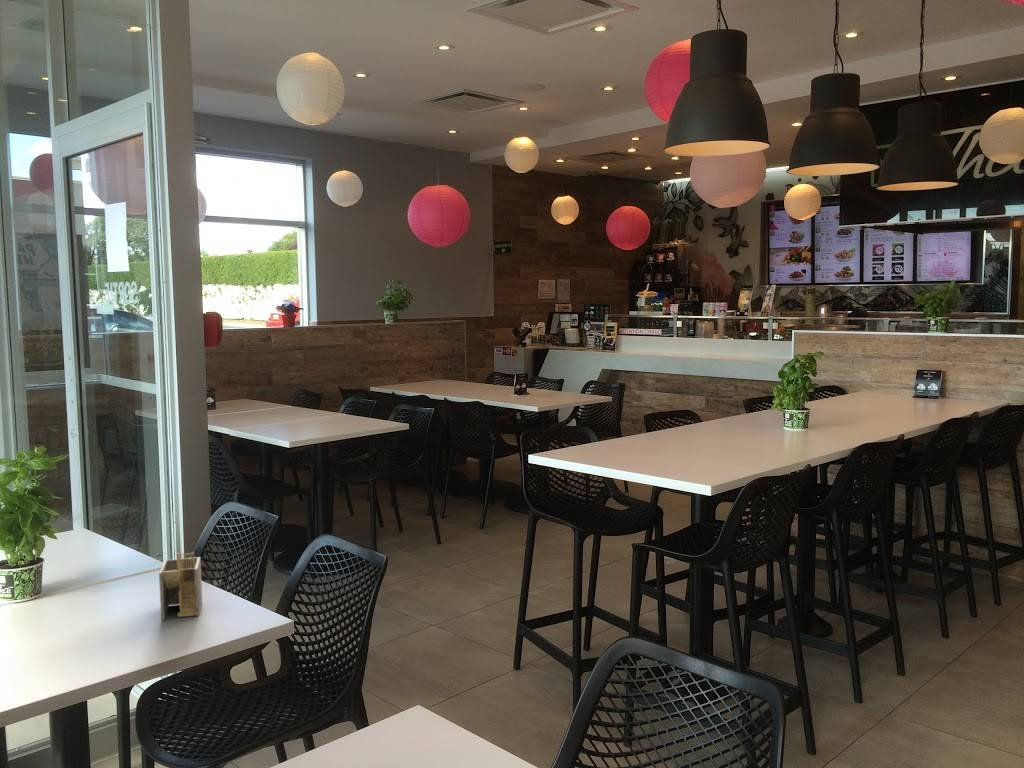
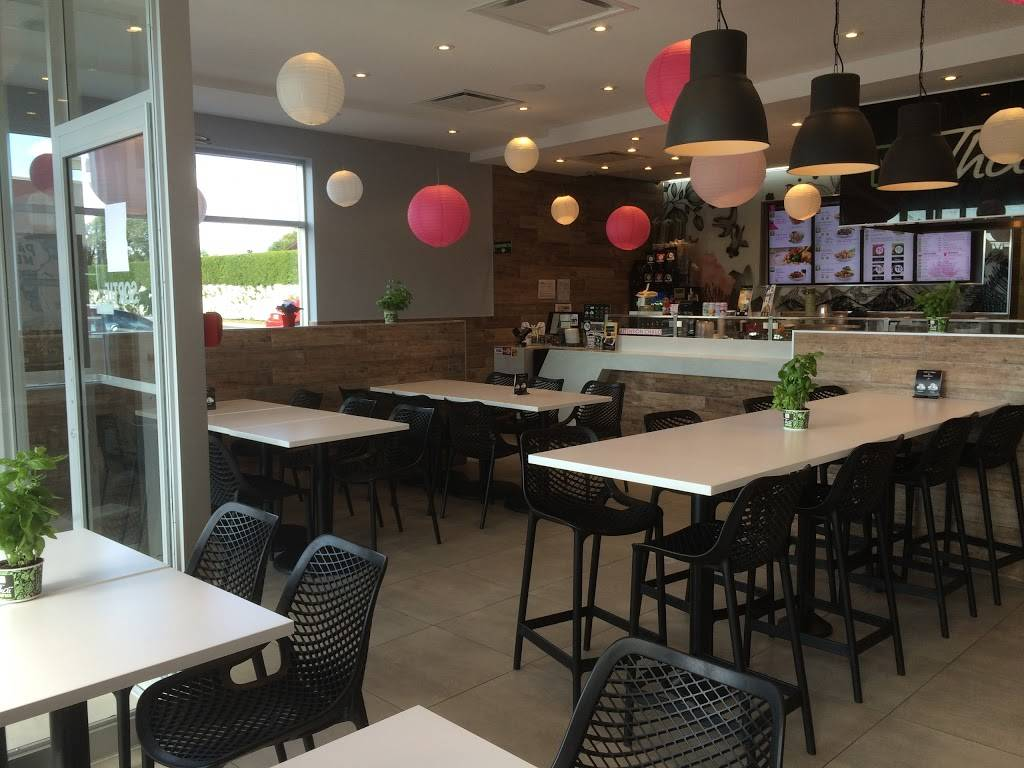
- napkin holder [158,551,203,621]
